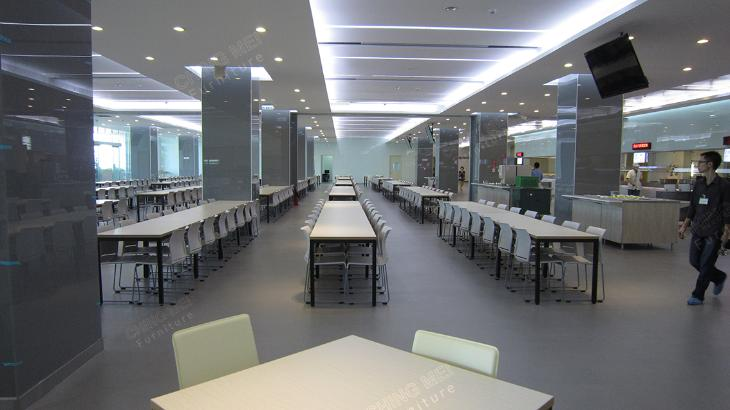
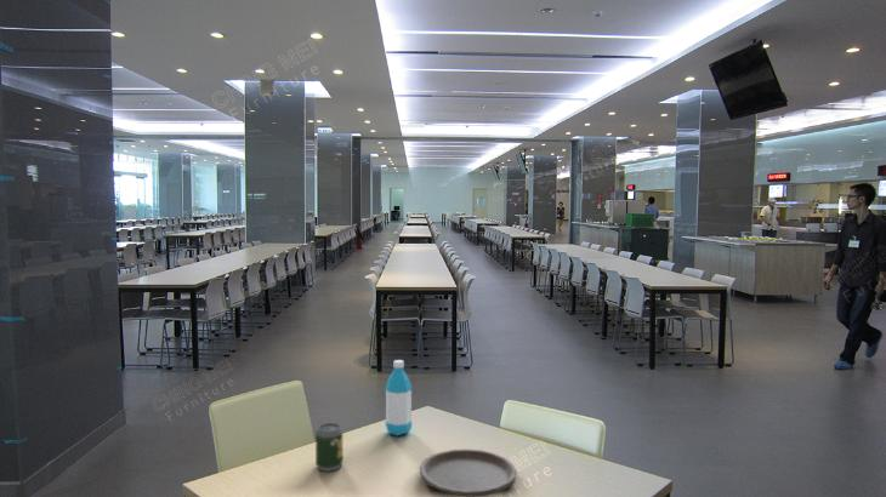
+ plate [419,449,518,497]
+ soda can [314,422,345,473]
+ water bottle [385,359,413,436]
